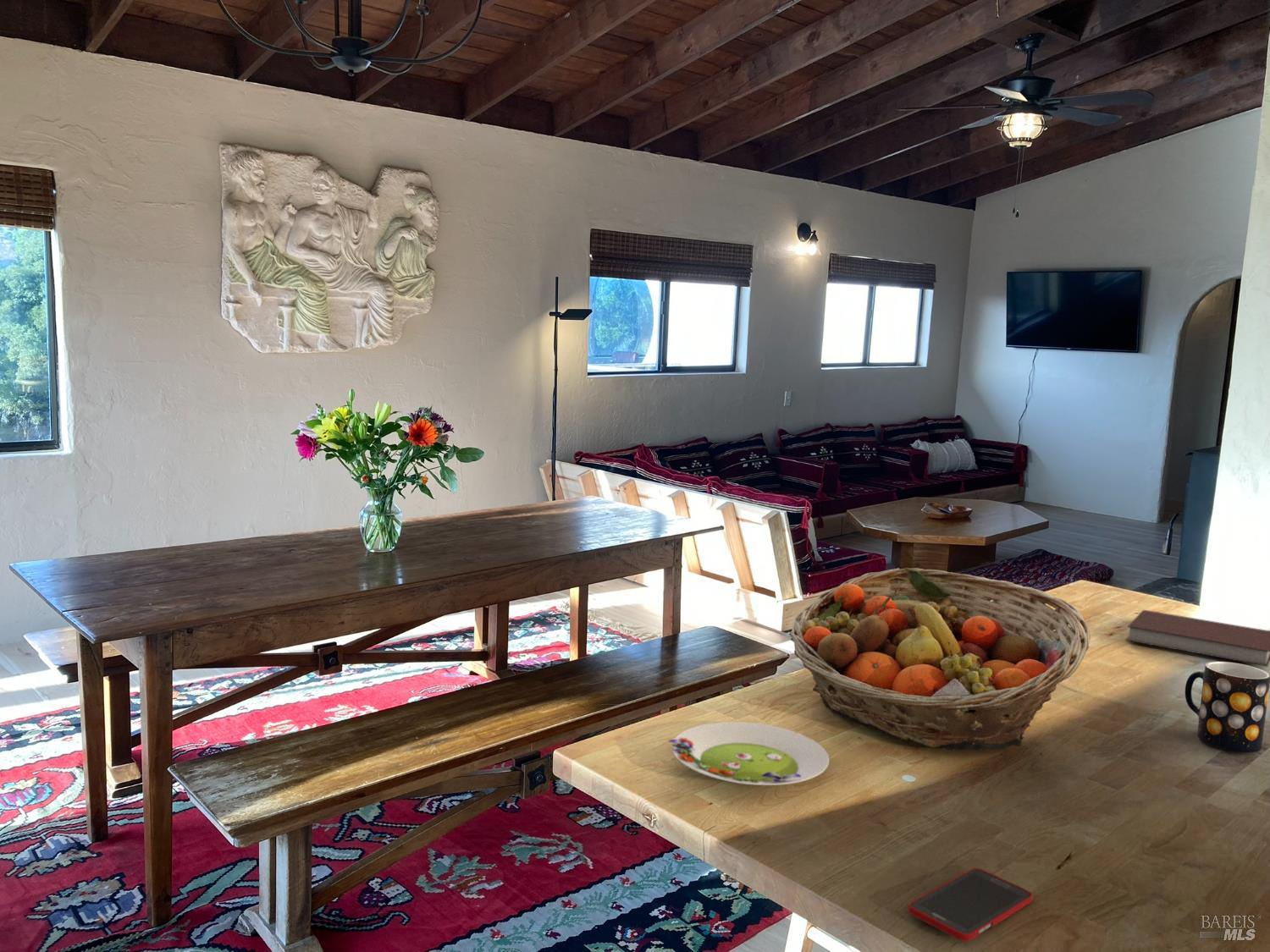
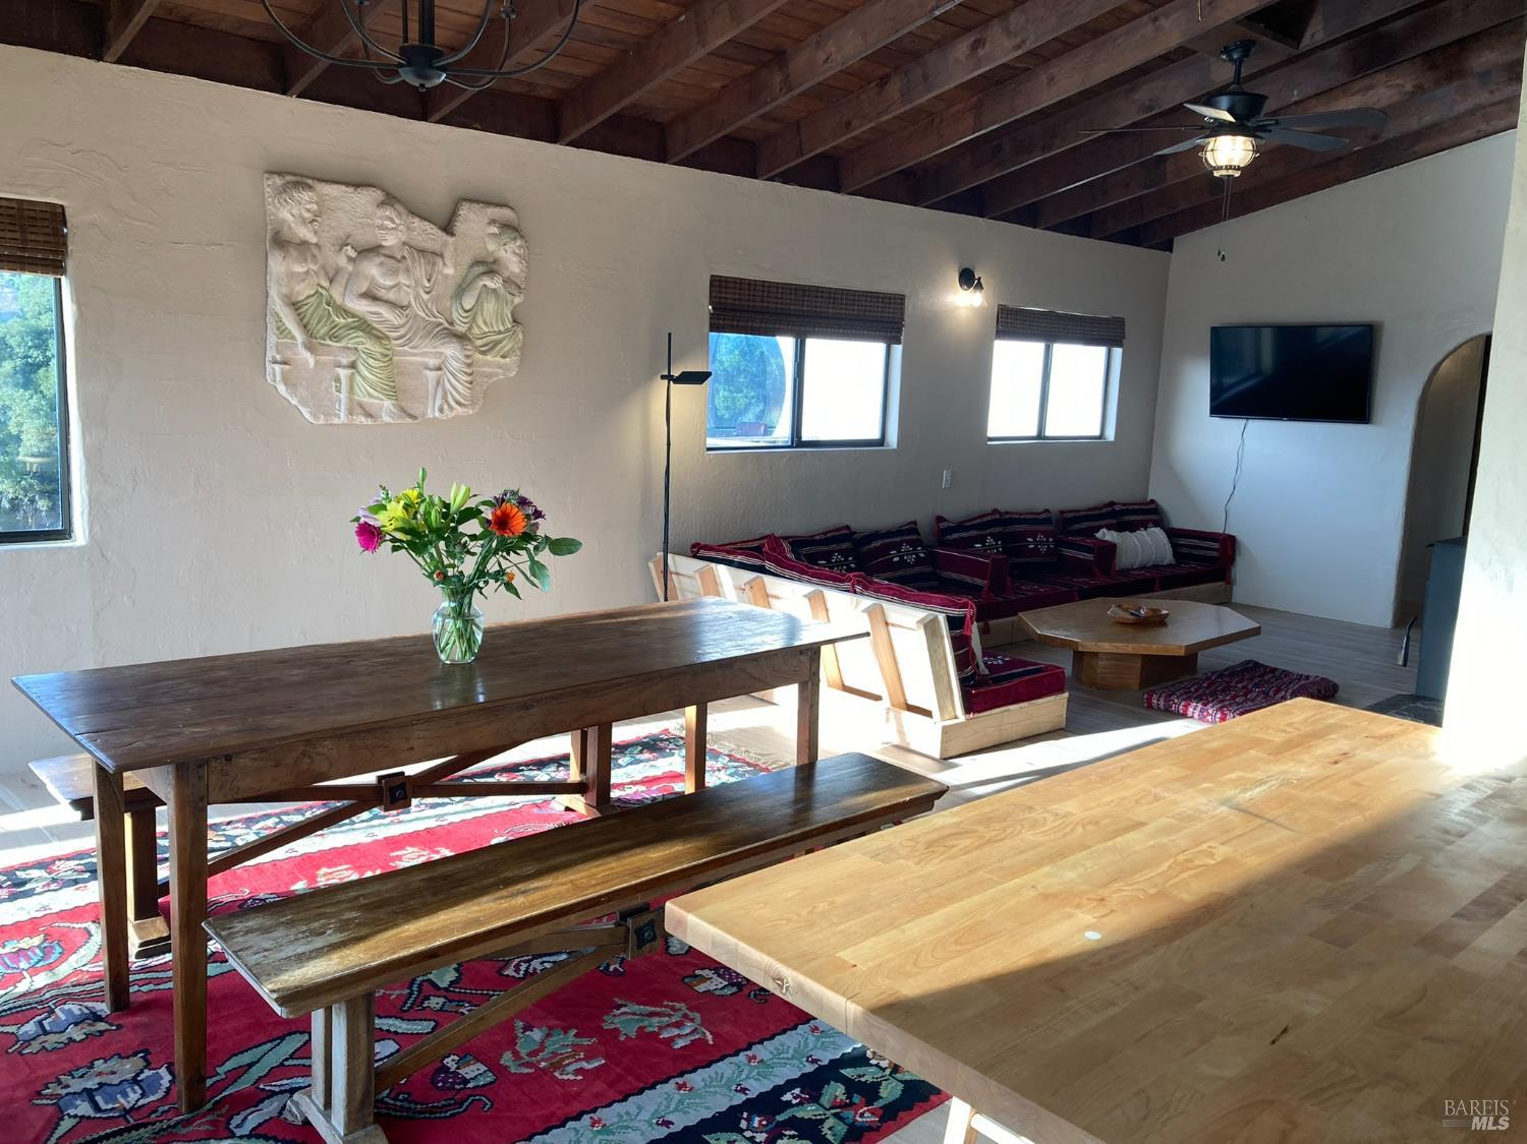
- cell phone [907,867,1034,943]
- fruit basket [788,567,1091,751]
- notebook [1125,609,1270,668]
- salad plate [667,721,830,786]
- mug [1184,661,1270,753]
